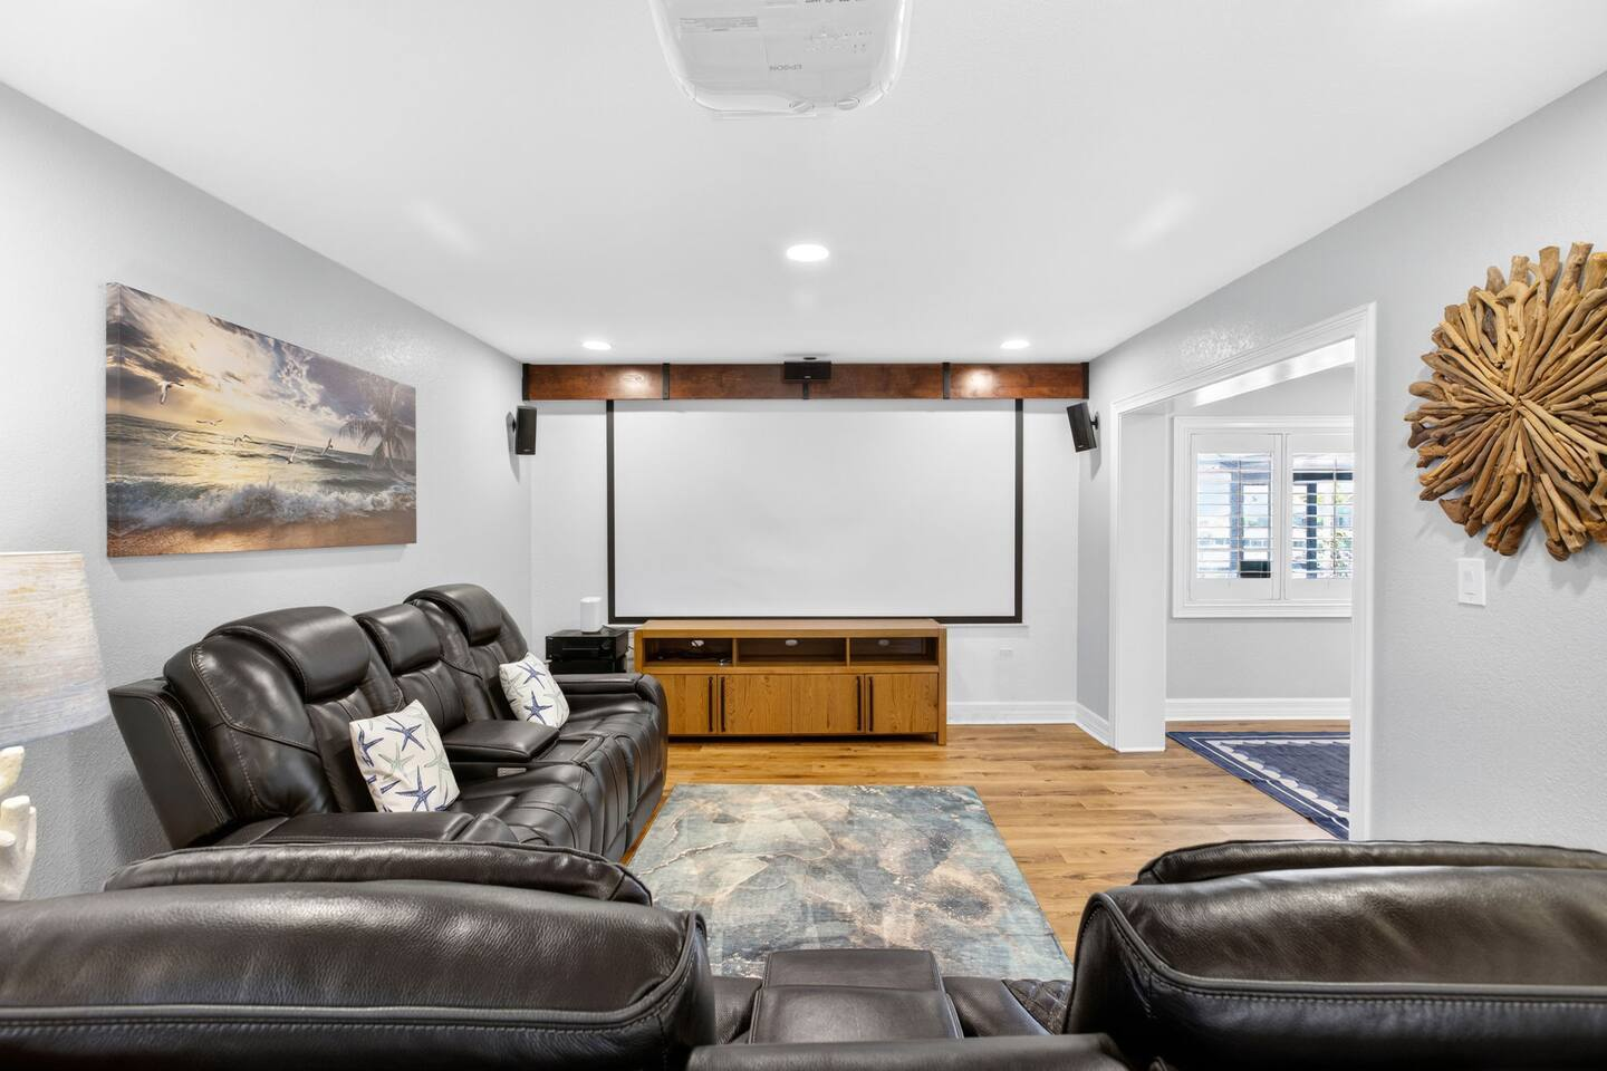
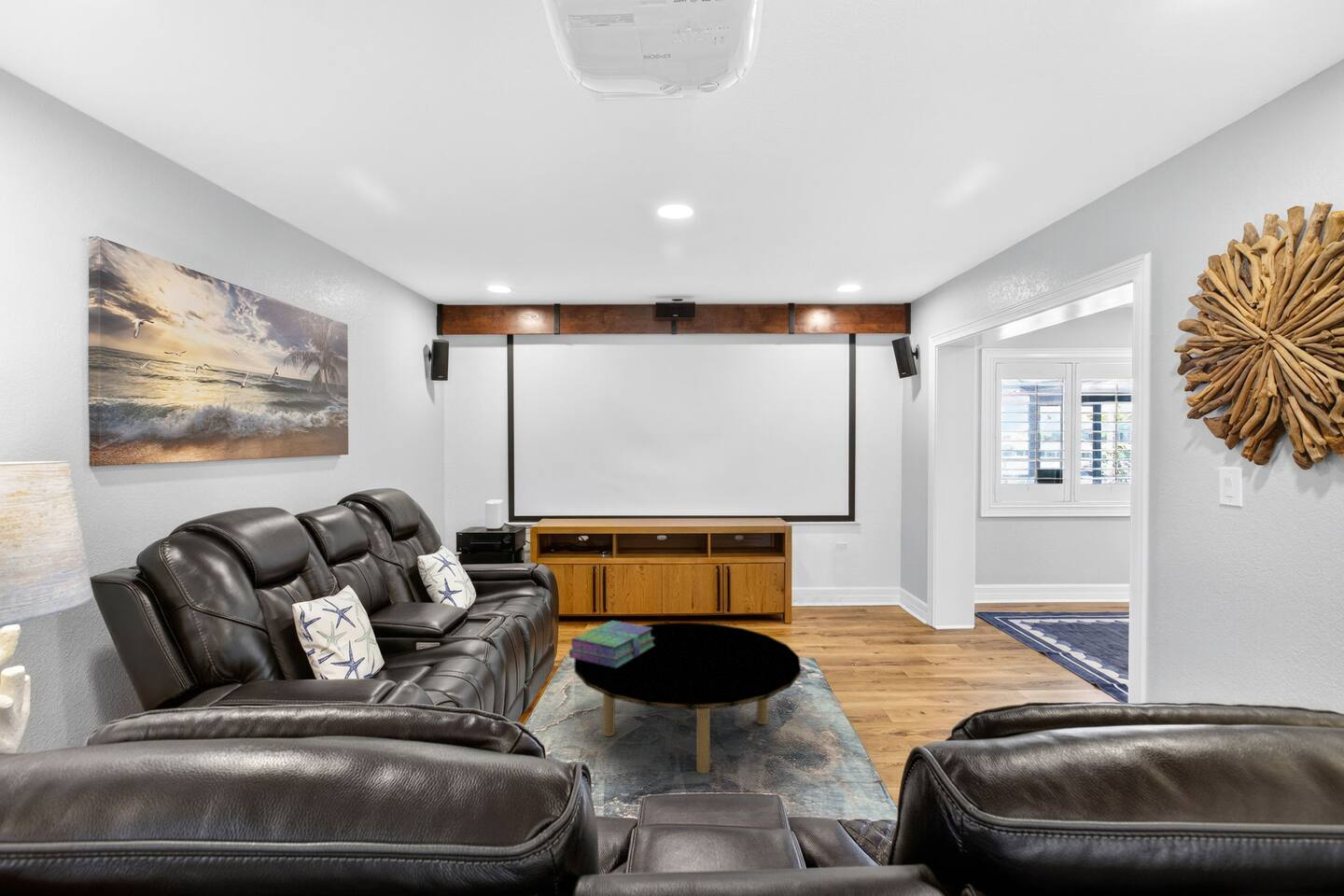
+ coffee table [573,622,802,775]
+ stack of books [567,620,654,668]
